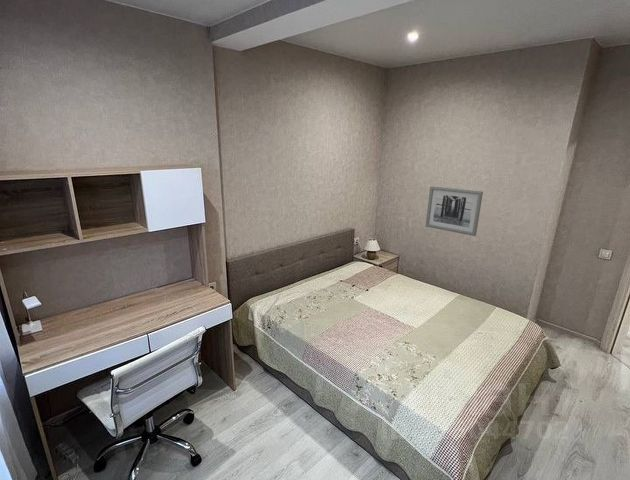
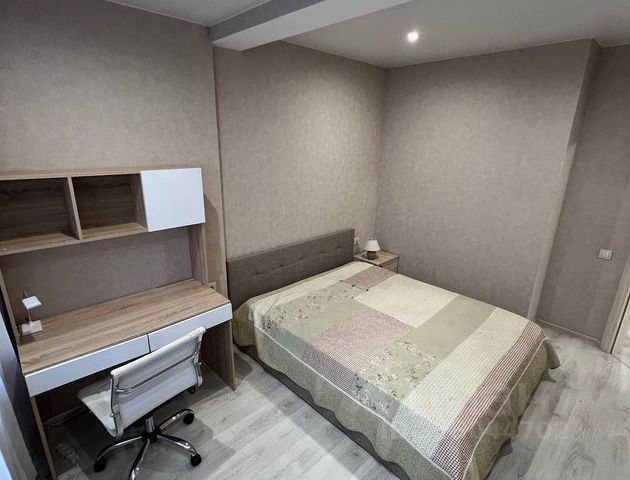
- wall art [425,186,484,237]
